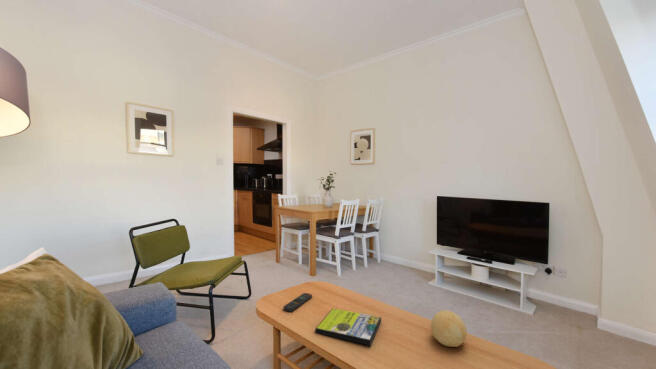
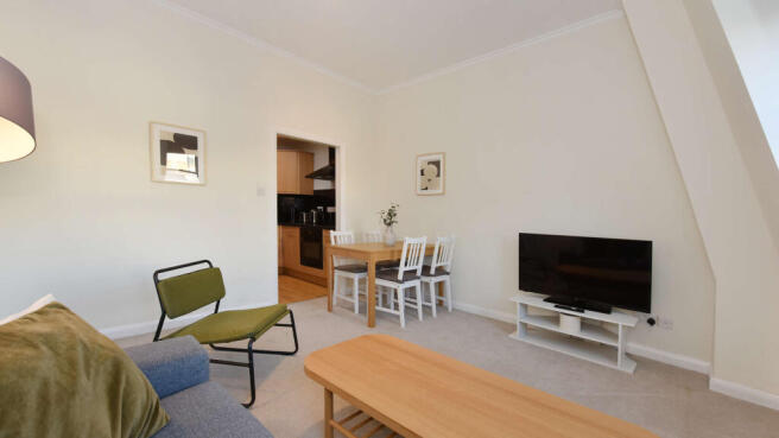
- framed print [314,307,382,347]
- decorative ball [430,309,468,348]
- remote control [283,292,313,312]
